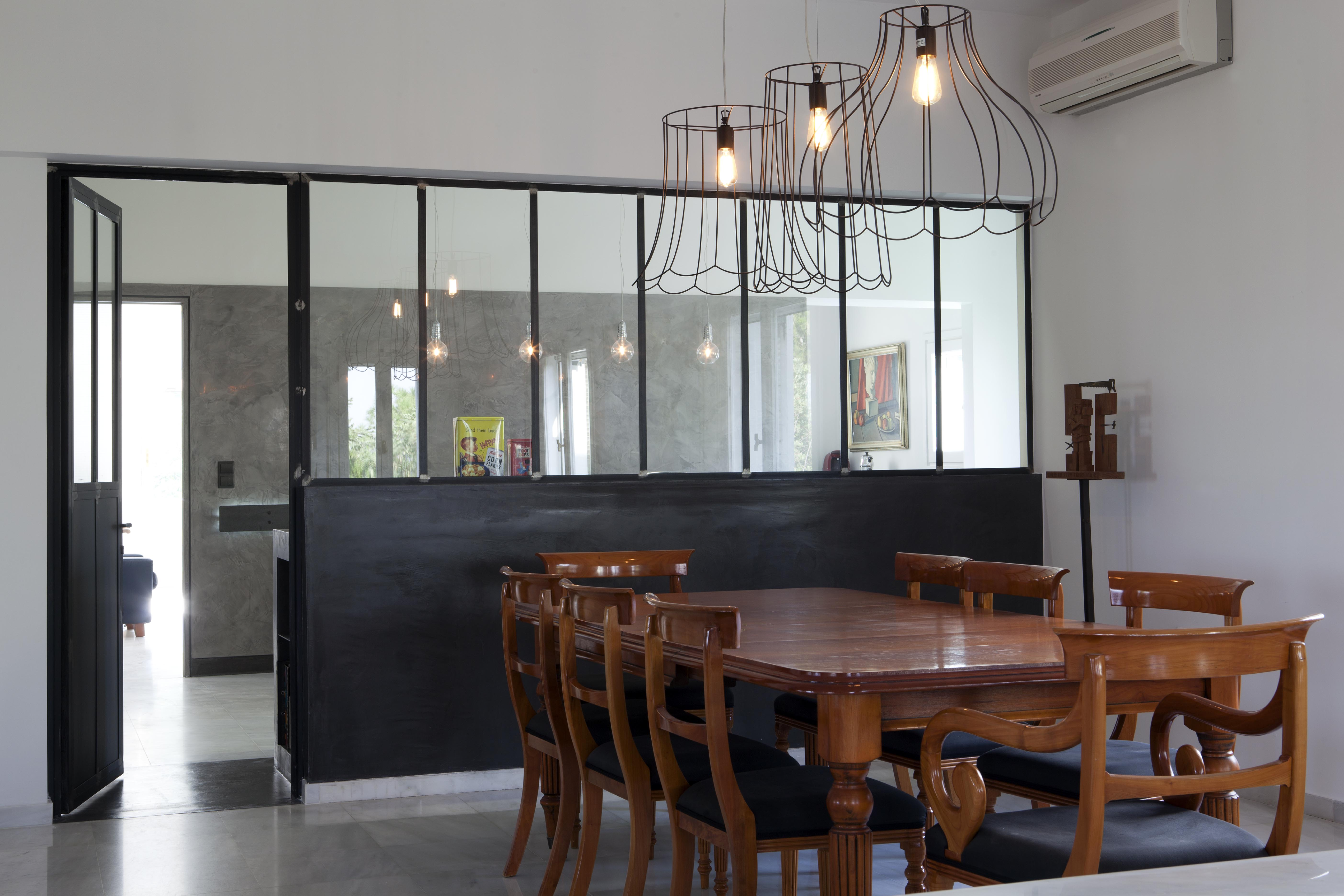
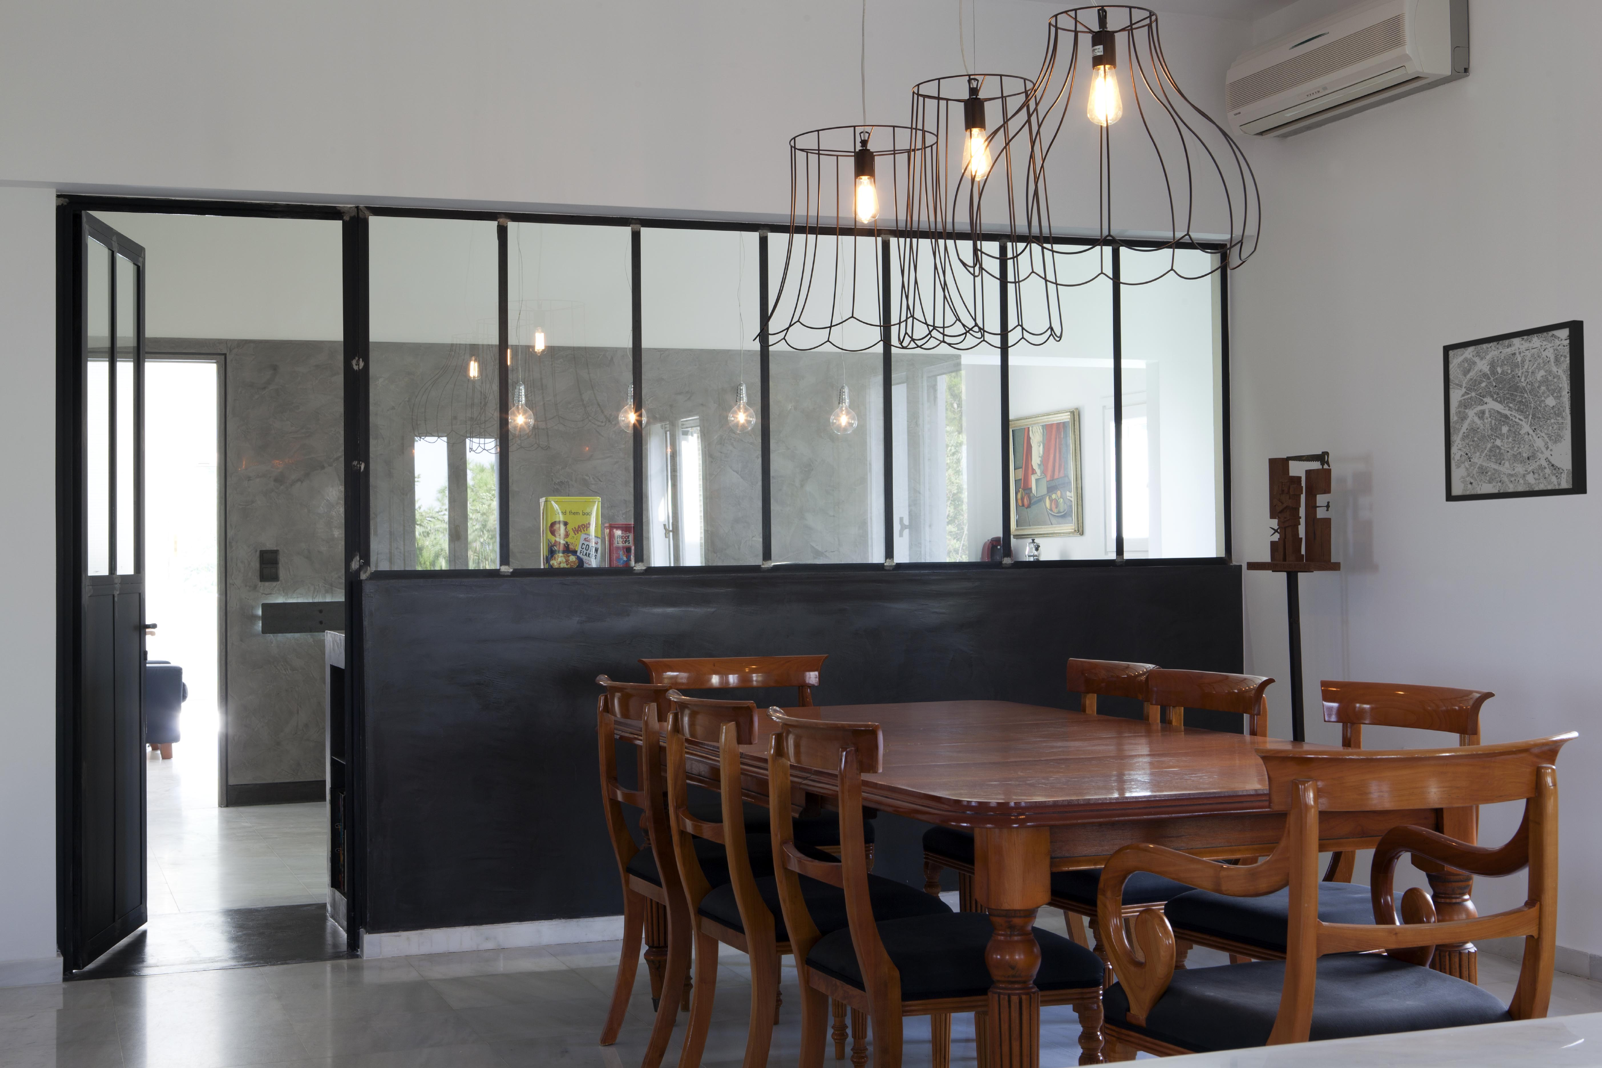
+ wall art [1442,319,1588,502]
